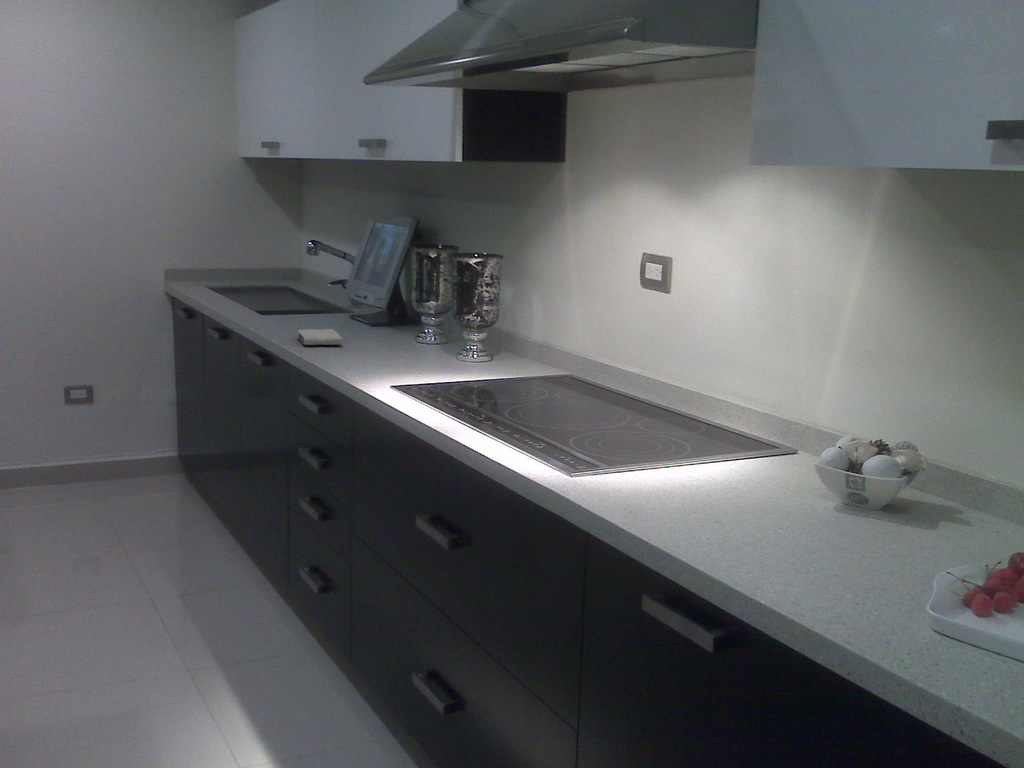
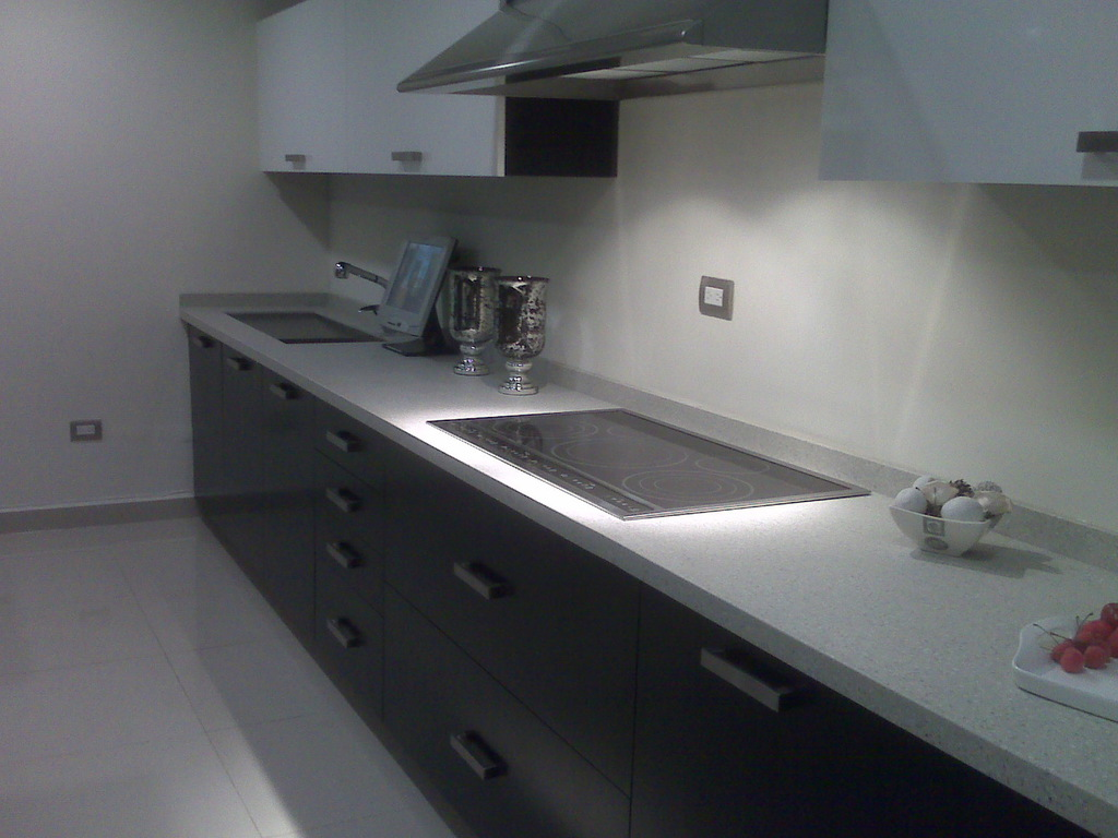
- washcloth [297,328,344,346]
